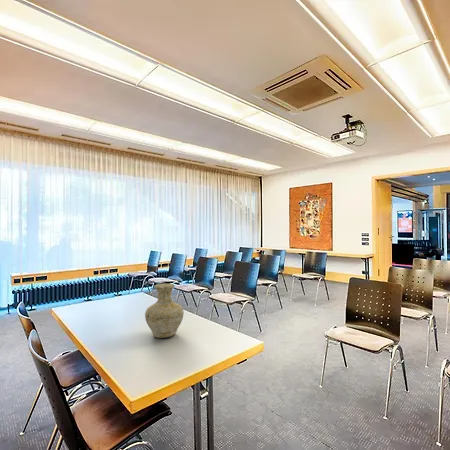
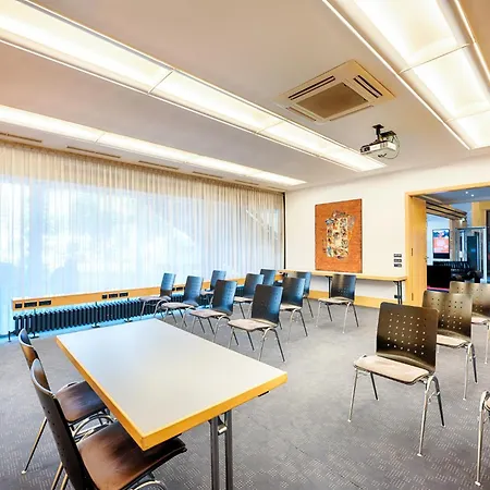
- vase [144,283,185,339]
